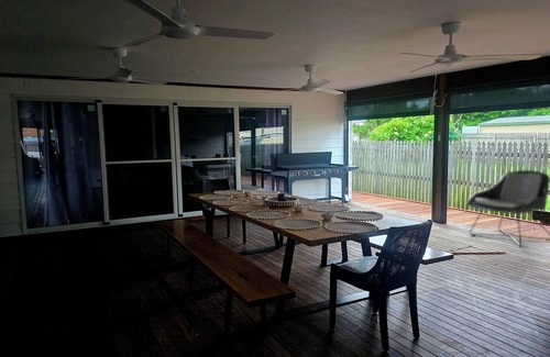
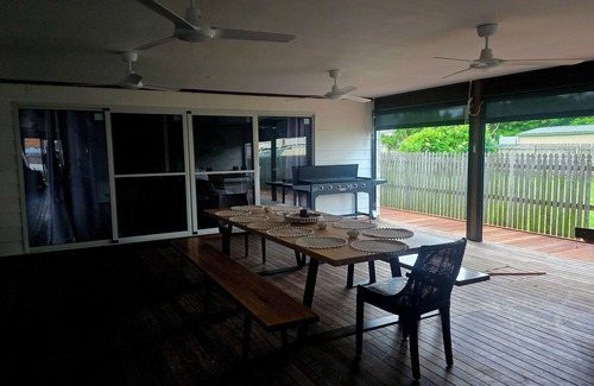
- lounge chair [466,169,550,247]
